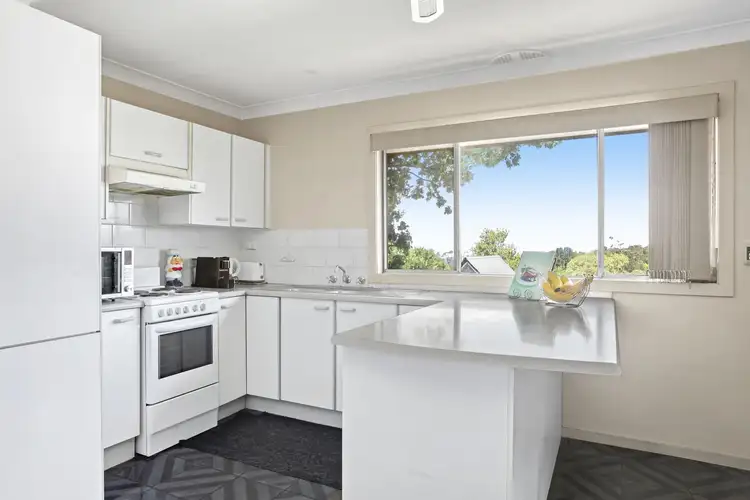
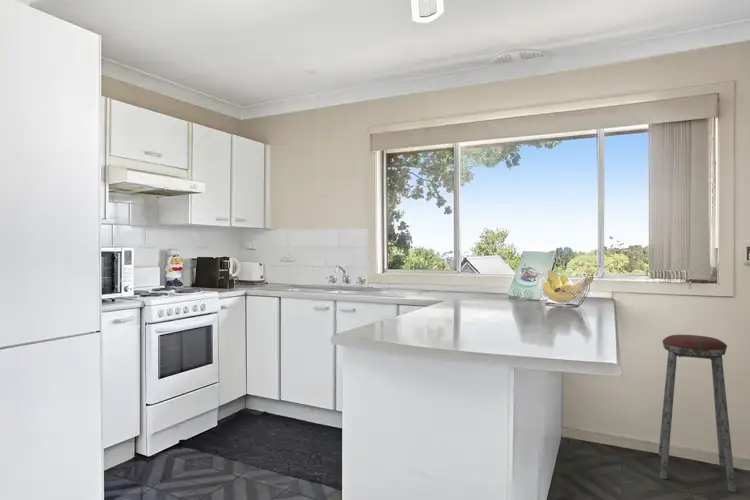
+ music stool [657,334,737,493]
